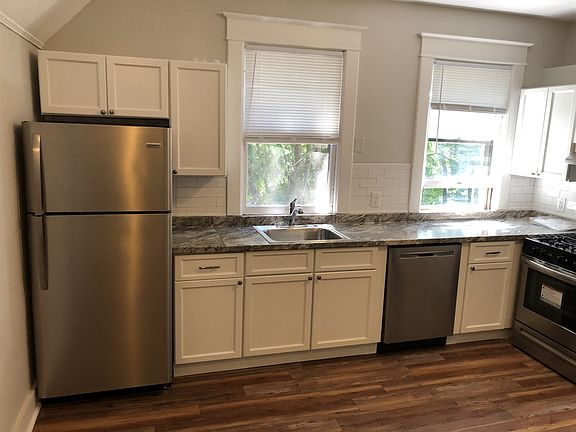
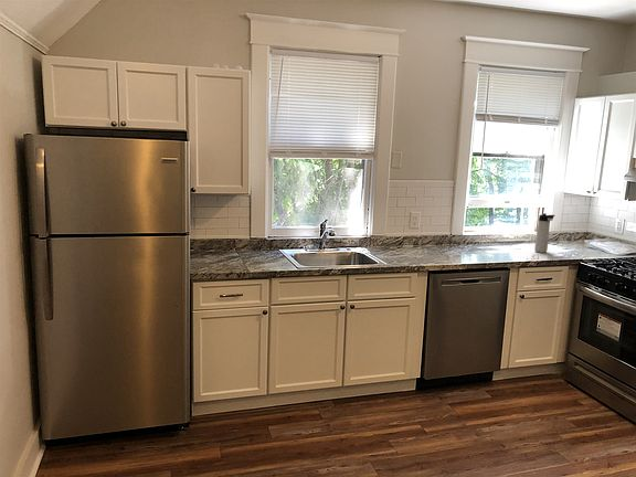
+ thermos bottle [533,212,555,254]
